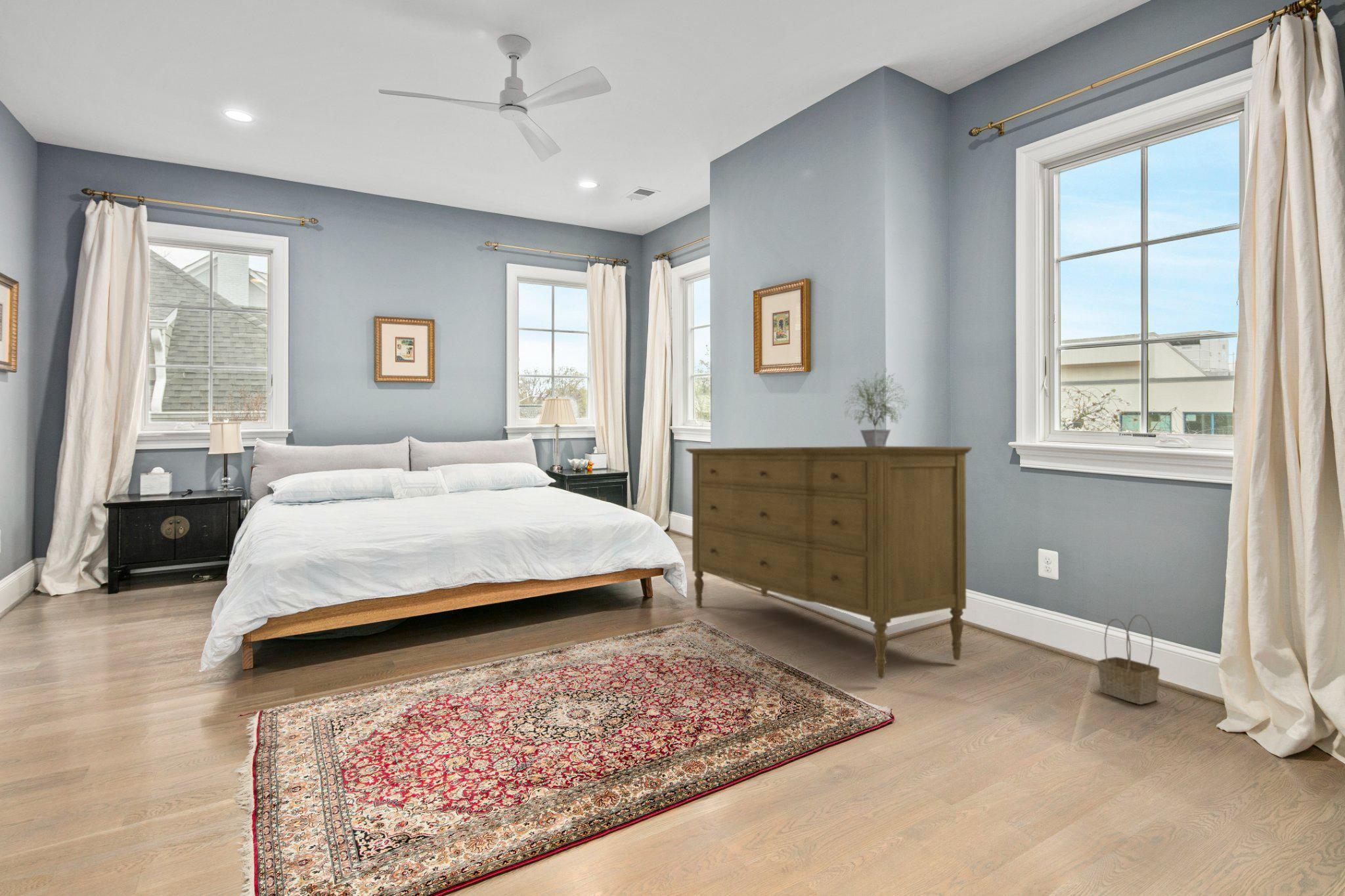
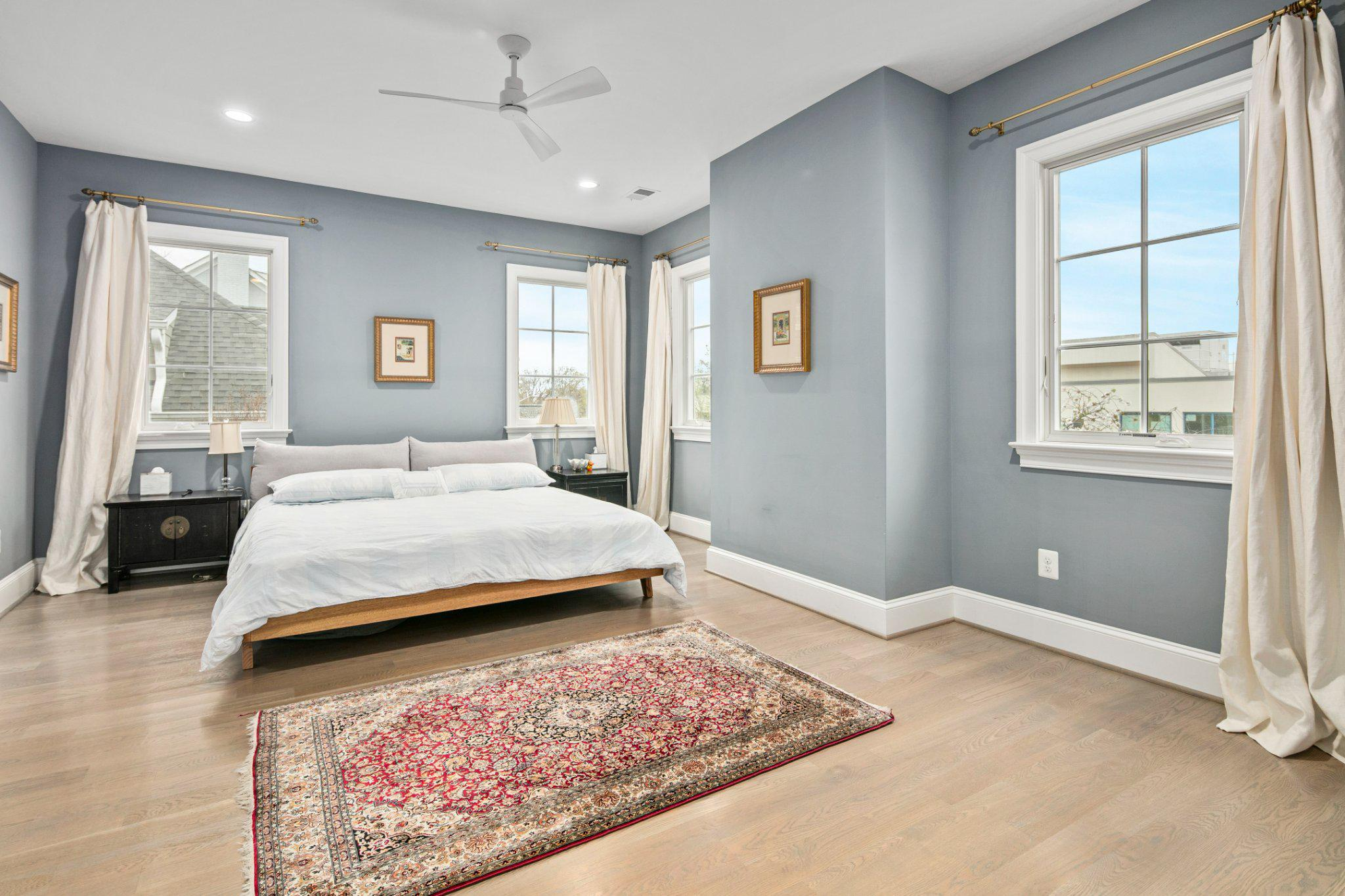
- dresser [685,446,973,679]
- basket [1097,614,1160,705]
- potted plant [841,366,912,446]
